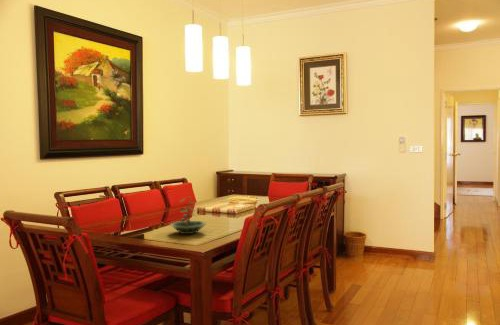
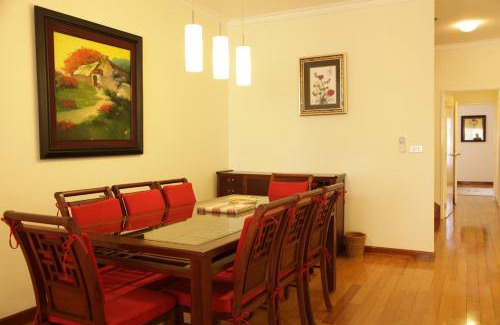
- terrarium [169,196,208,235]
